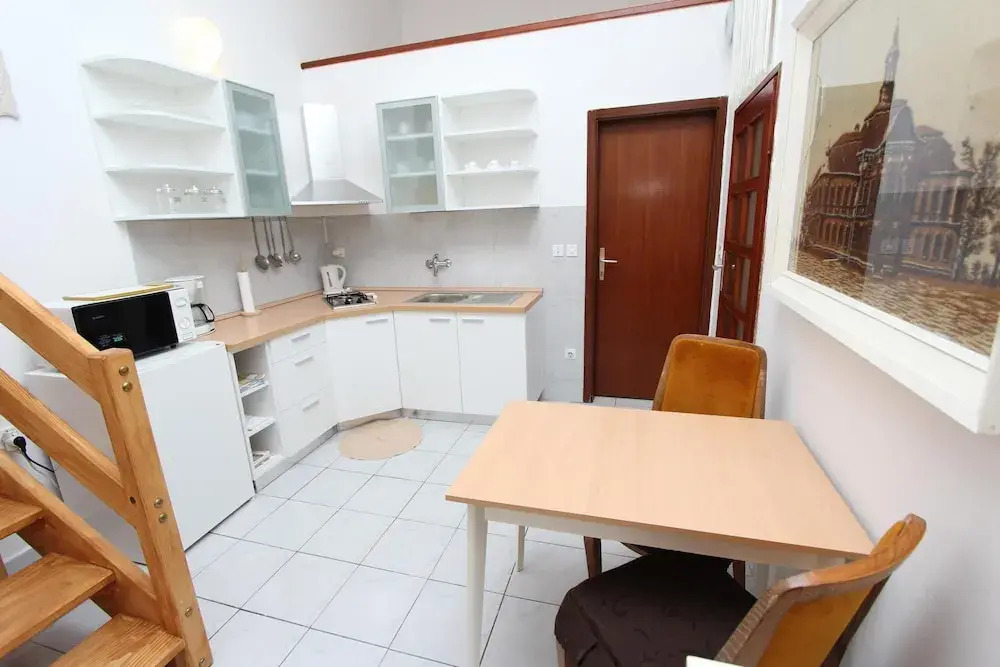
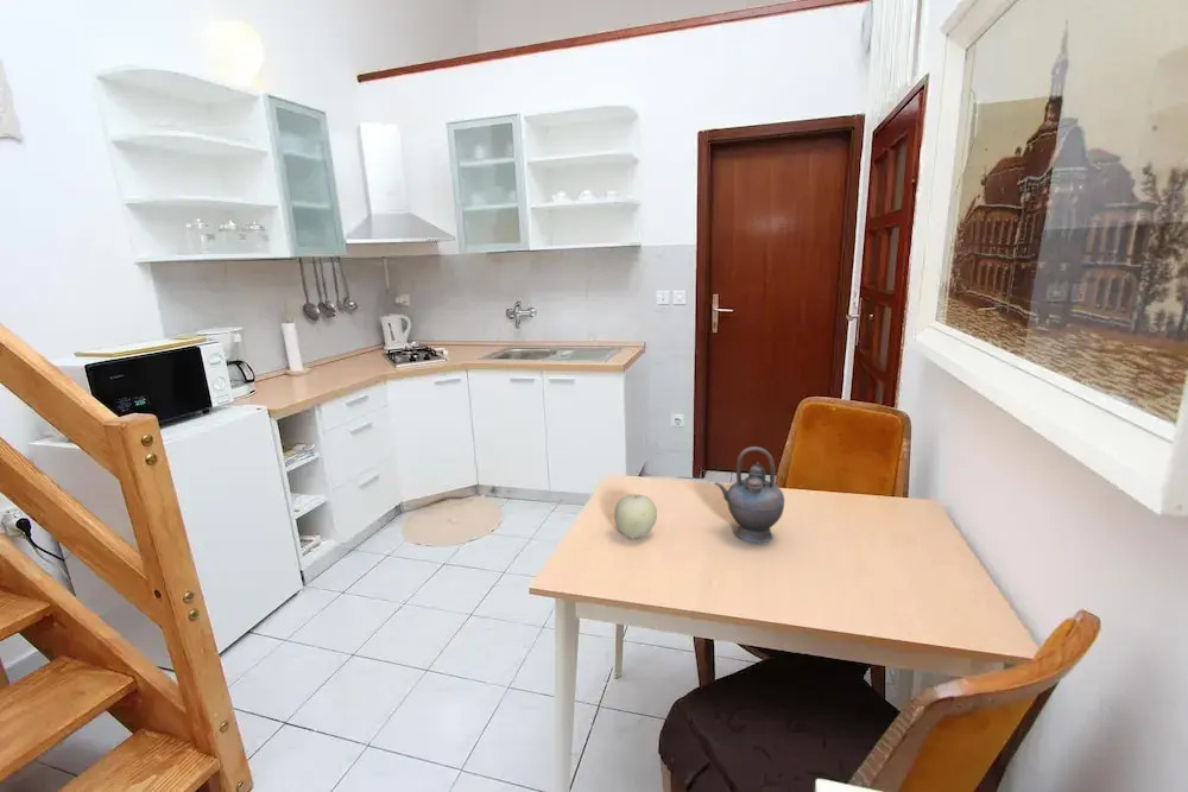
+ teapot [714,445,785,544]
+ fruit [613,493,658,539]
